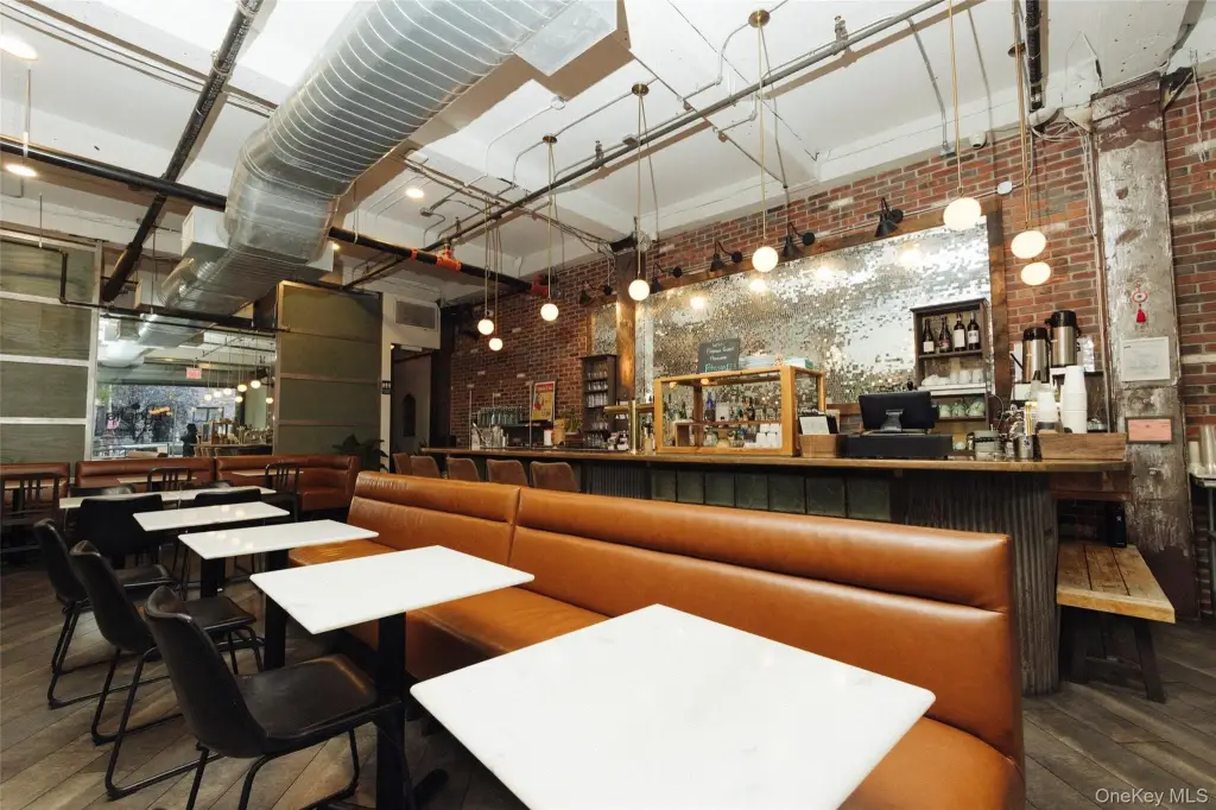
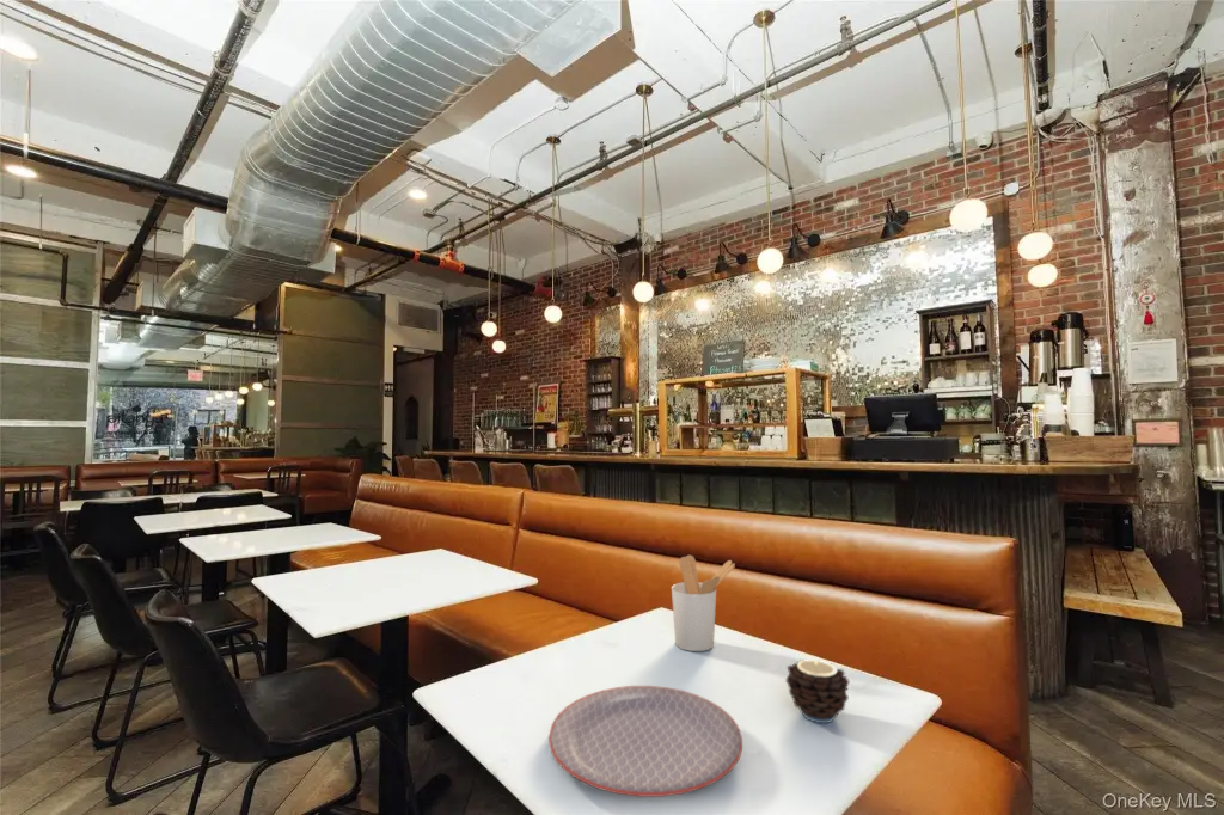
+ plate [547,685,743,798]
+ candle [784,656,851,724]
+ utensil holder [671,554,736,652]
